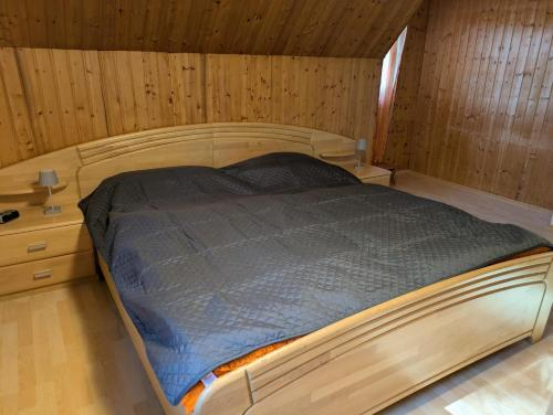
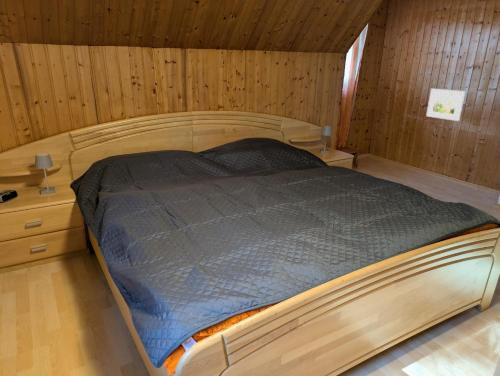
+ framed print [425,88,466,122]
